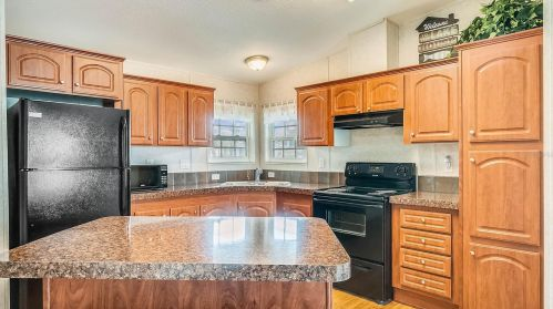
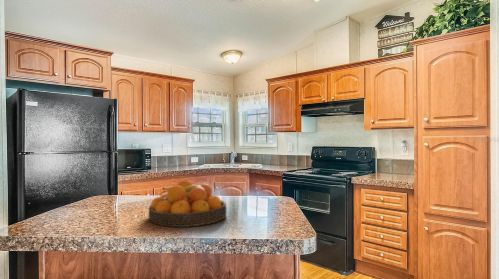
+ fruit bowl [148,179,228,228]
